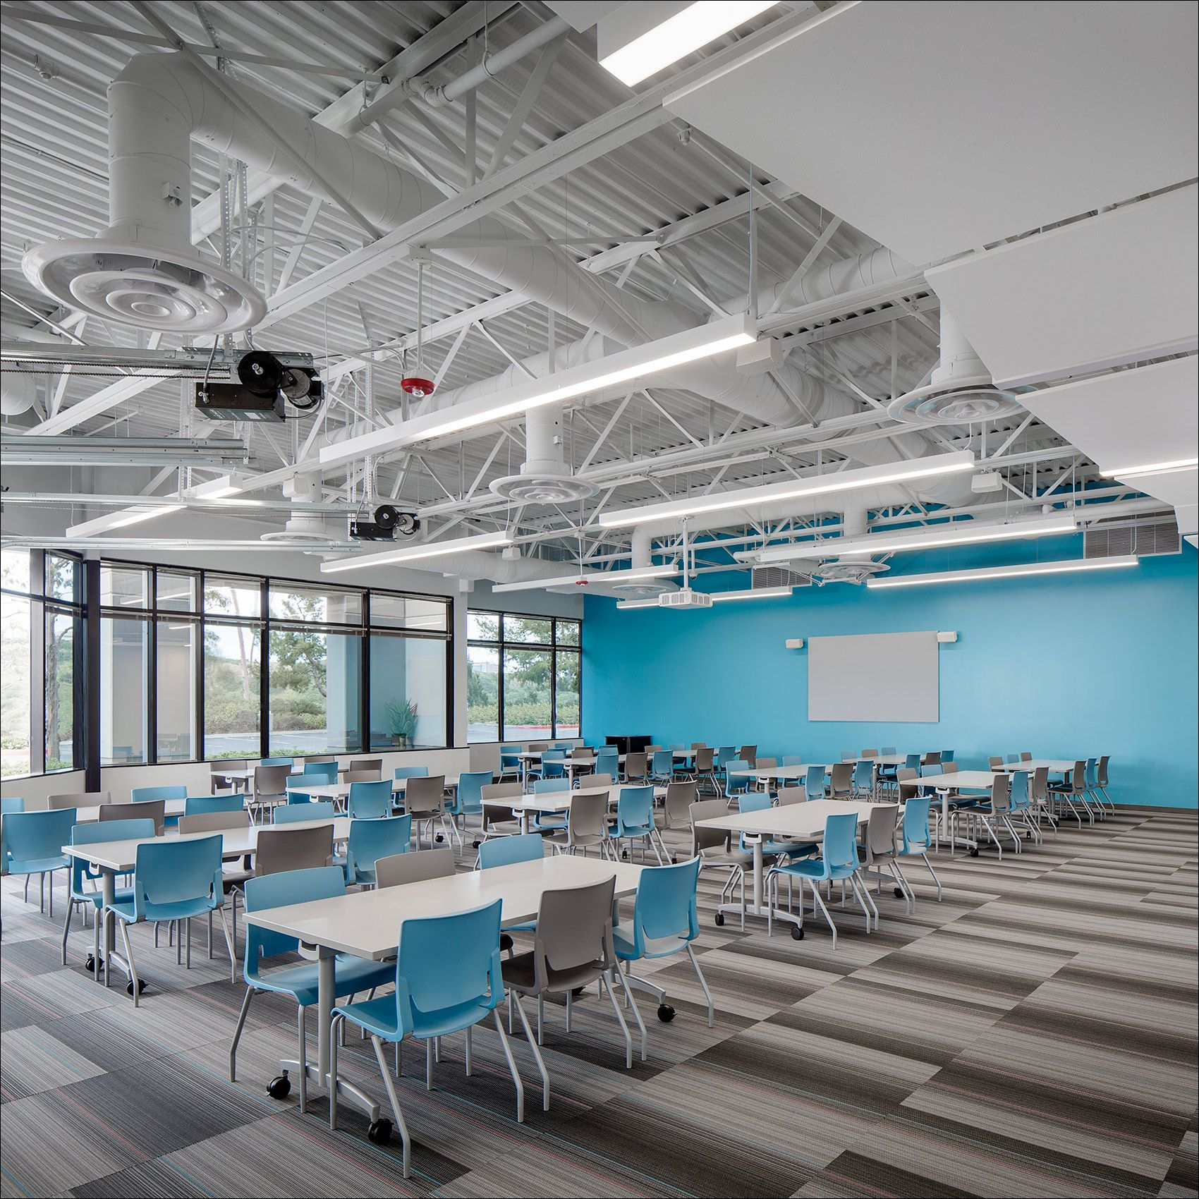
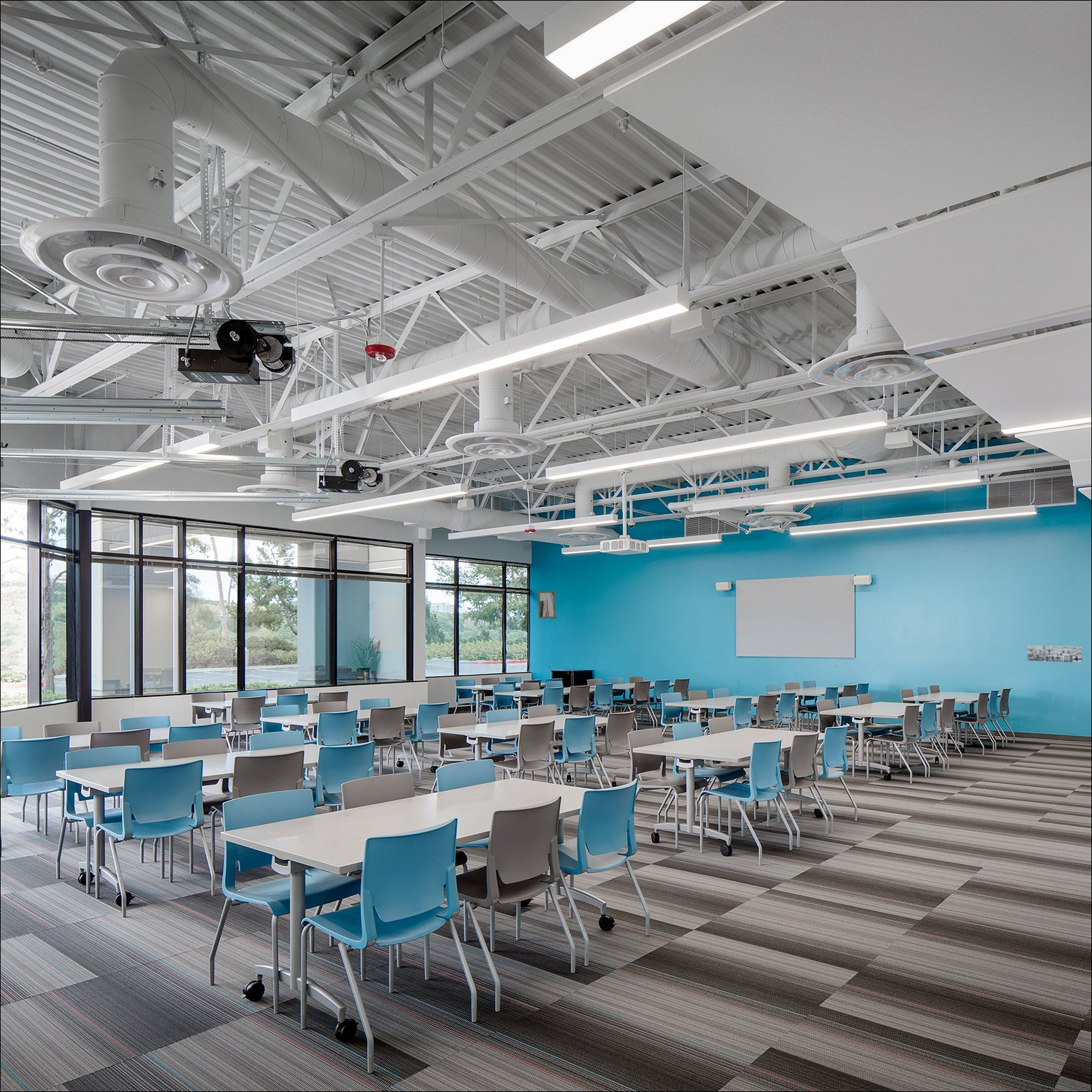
+ wall art [1026,644,1083,663]
+ wall art [538,590,556,619]
